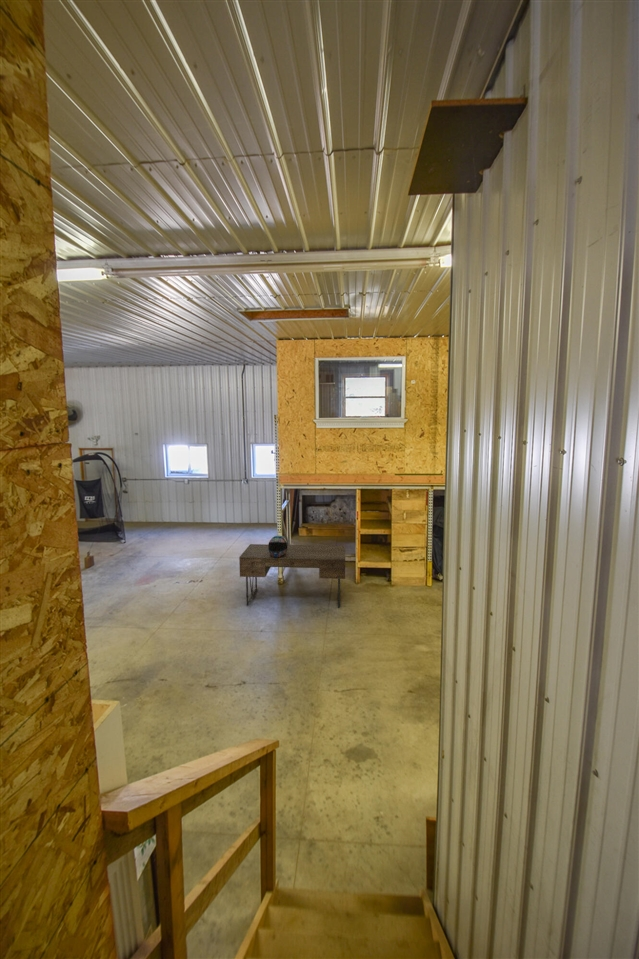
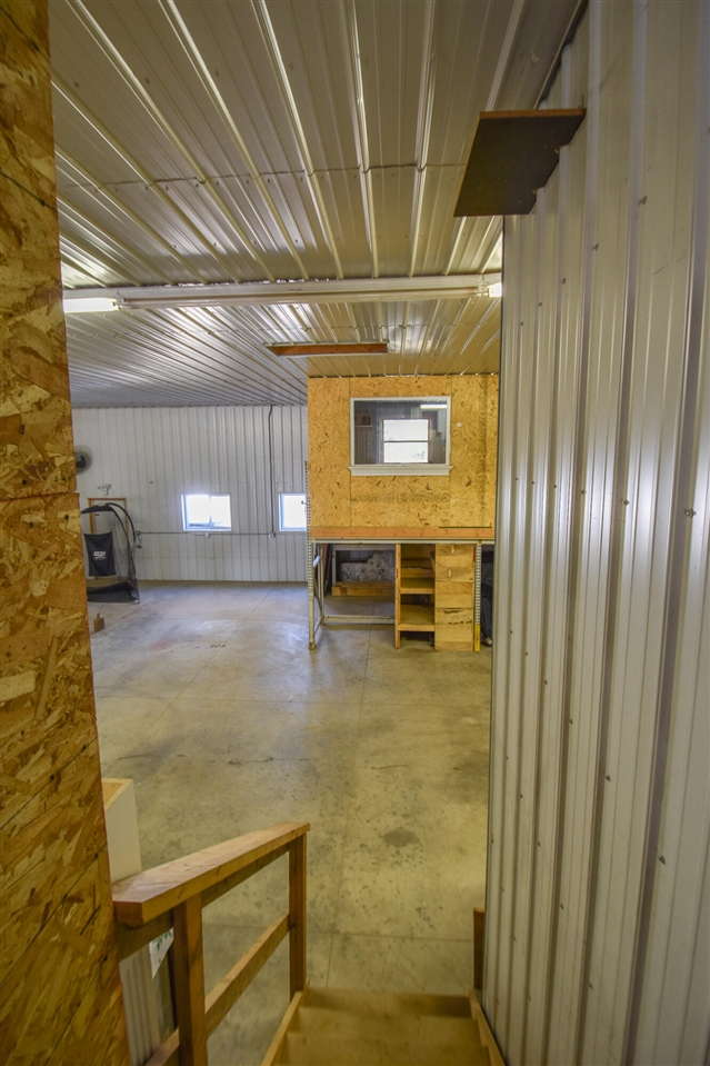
- desk [238,543,346,609]
- motorcycle helmet [267,535,289,558]
